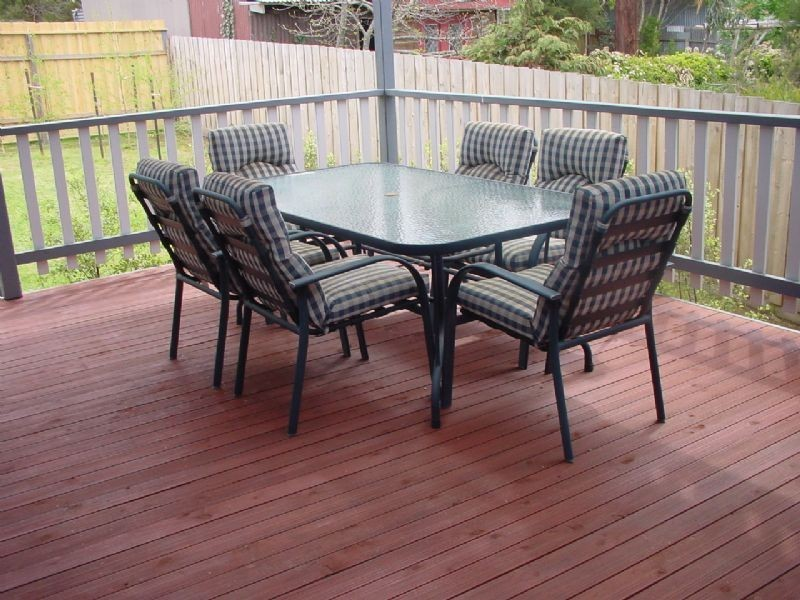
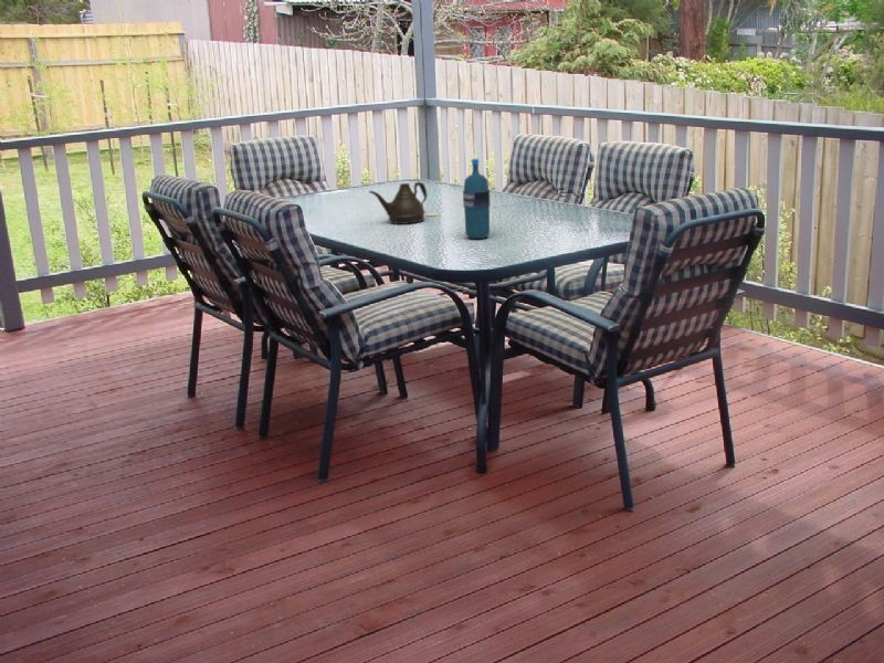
+ water bottle [462,158,491,240]
+ teapot [368,181,429,225]
